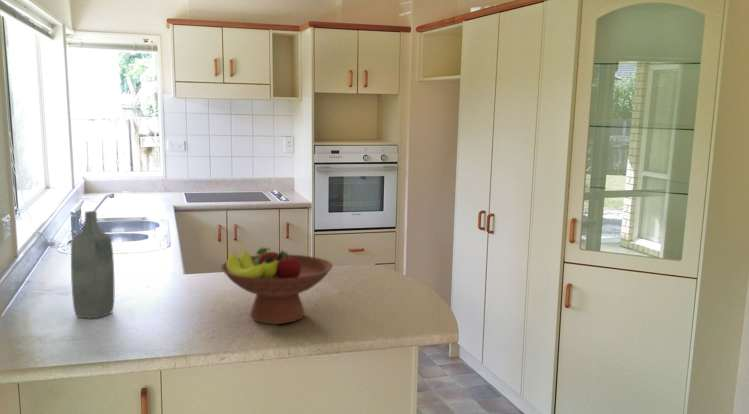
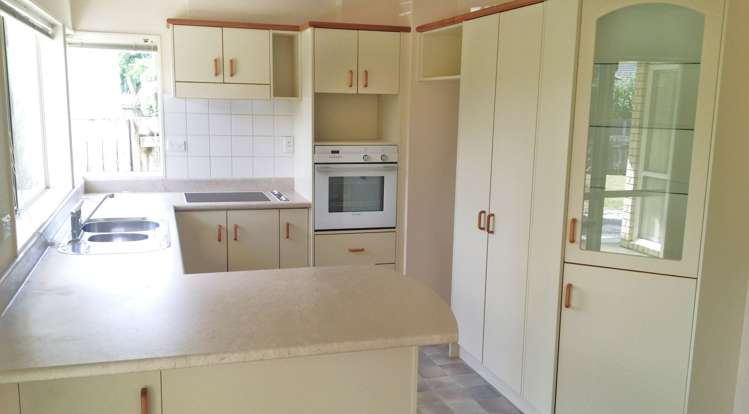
- fruit bowl [220,247,334,325]
- bottle [70,210,115,319]
